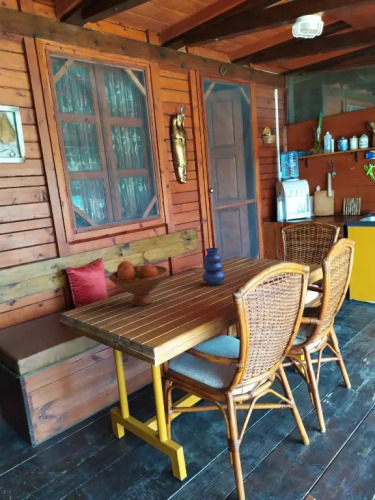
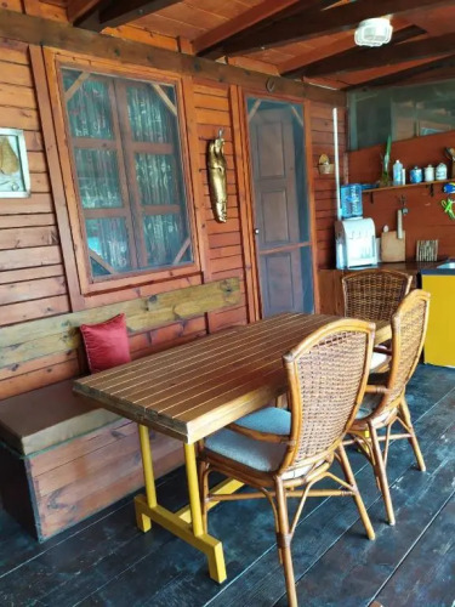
- fruit bowl [108,260,170,307]
- vase [201,247,227,286]
